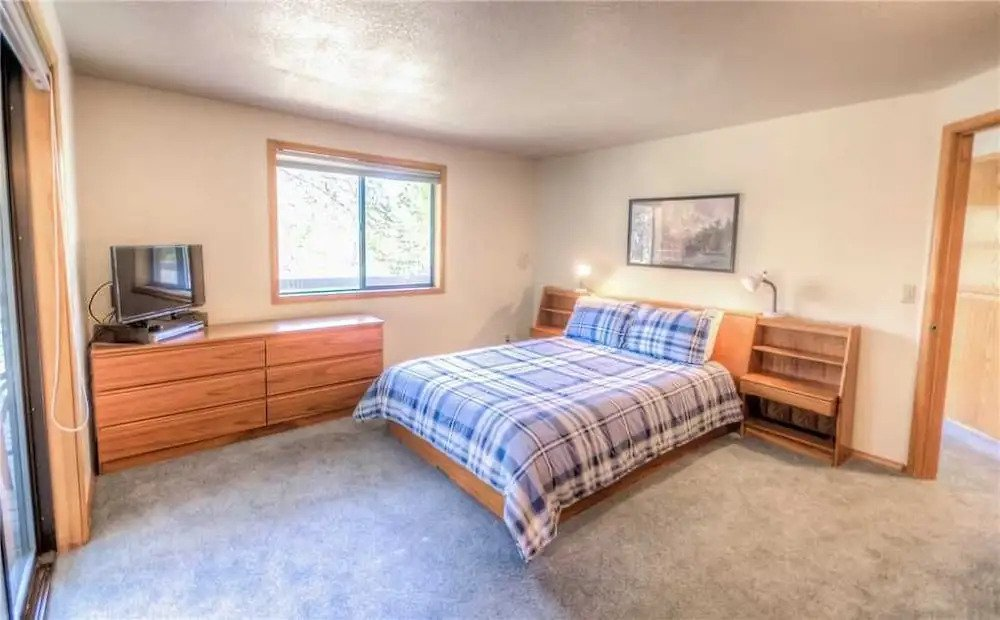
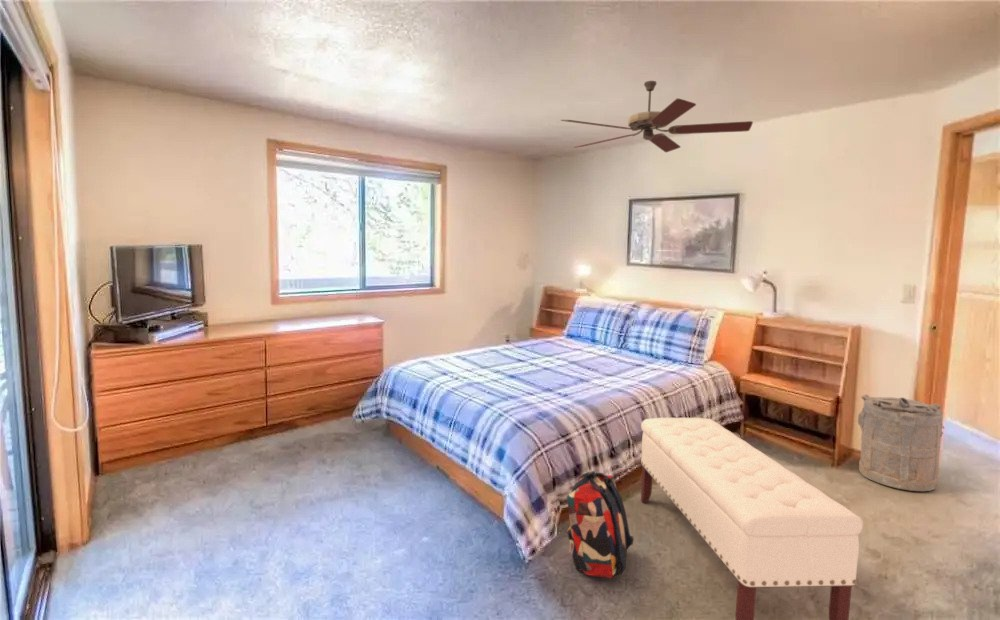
+ bench [640,417,864,620]
+ laundry hamper [857,393,946,492]
+ backpack [566,470,635,579]
+ ceiling fan [560,80,754,153]
